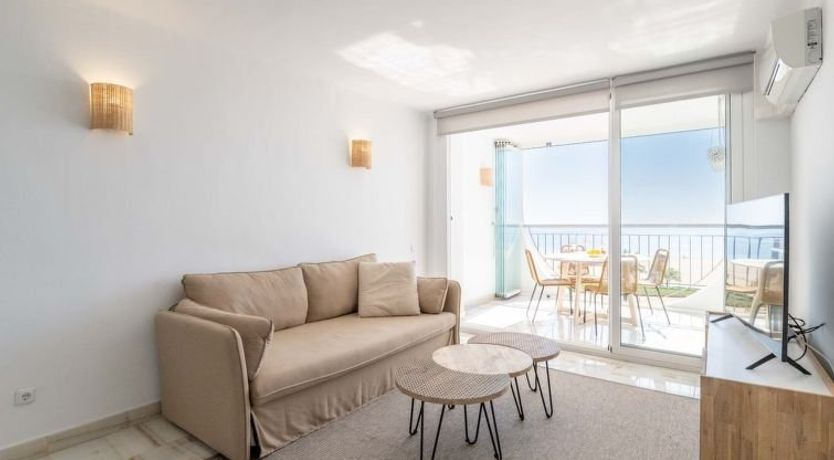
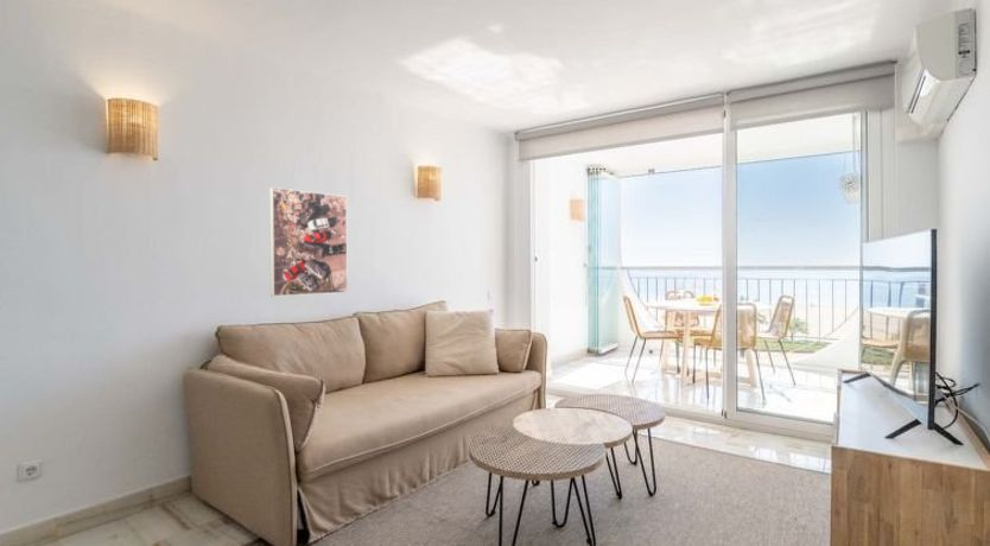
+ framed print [268,186,349,298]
